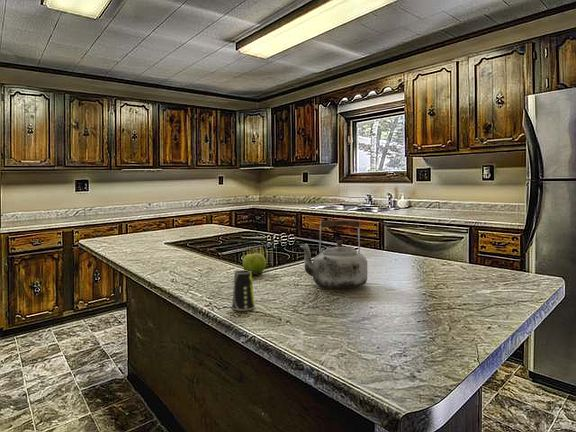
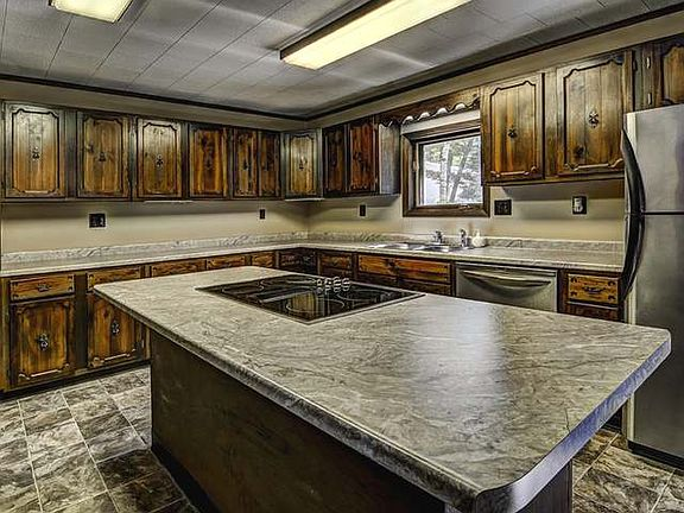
- fruit [242,252,267,276]
- cup [231,269,256,311]
- kettle [299,218,368,290]
